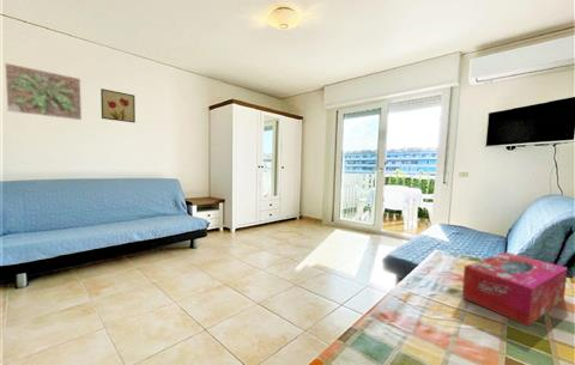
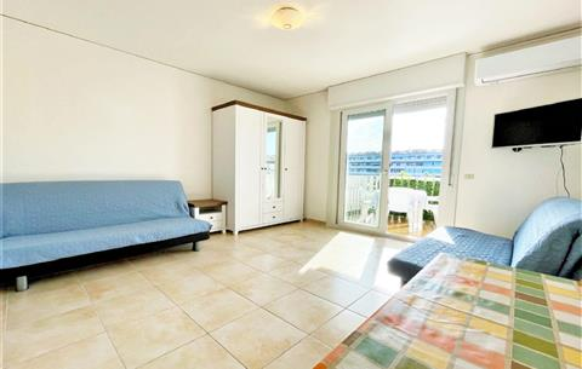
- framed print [4,62,83,121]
- wall art [99,87,137,123]
- tissue box [461,251,569,327]
